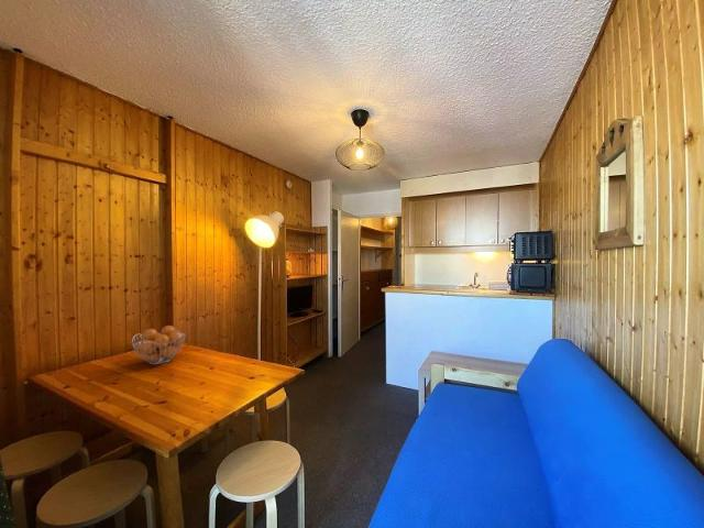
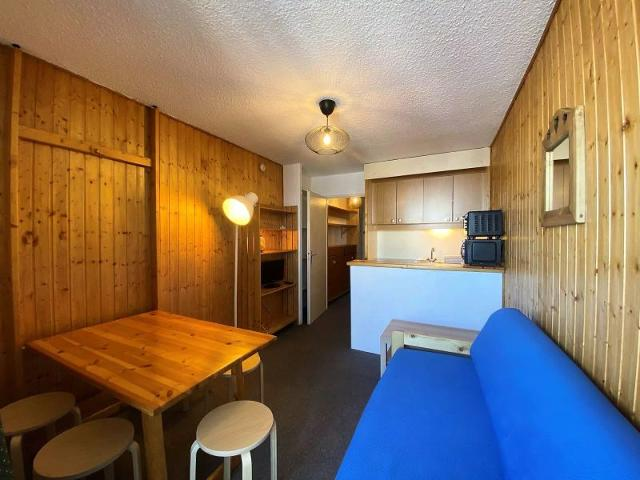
- fruit basket [131,324,187,365]
